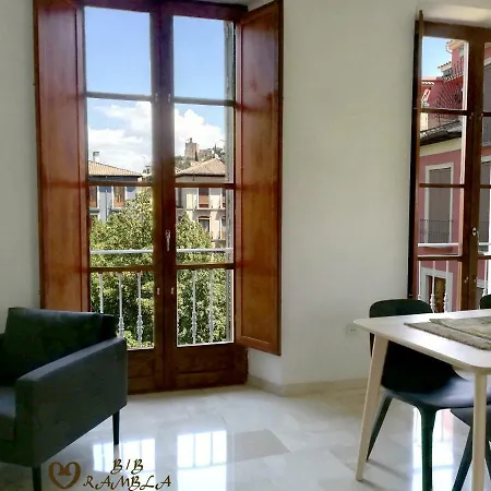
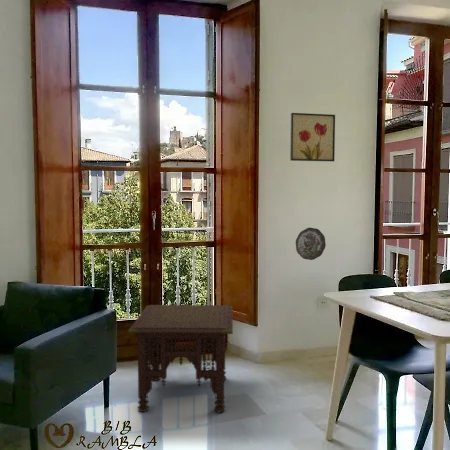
+ side table [126,304,234,414]
+ wall art [289,112,336,162]
+ decorative plate [295,227,327,261]
